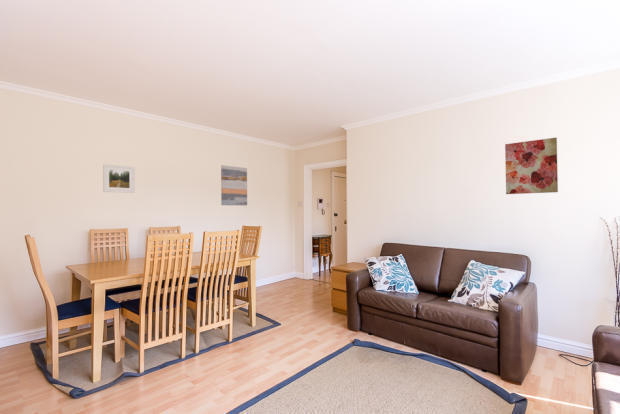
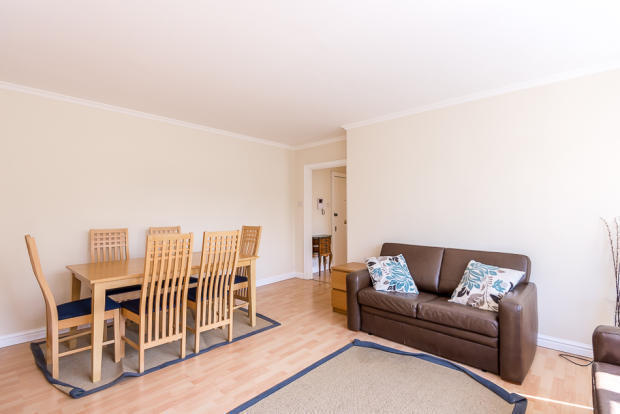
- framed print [102,163,136,194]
- wall art [504,137,559,195]
- wall art [220,164,248,206]
